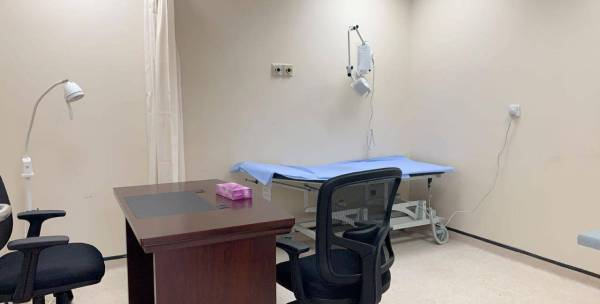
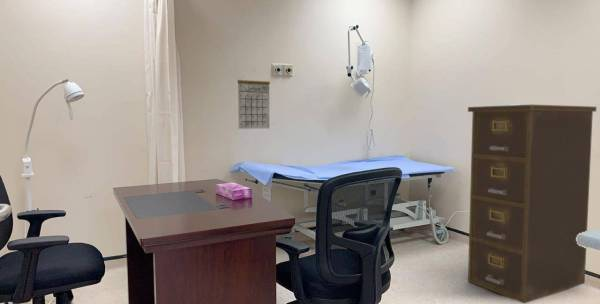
+ filing cabinet [467,104,597,304]
+ calendar [237,69,271,130]
